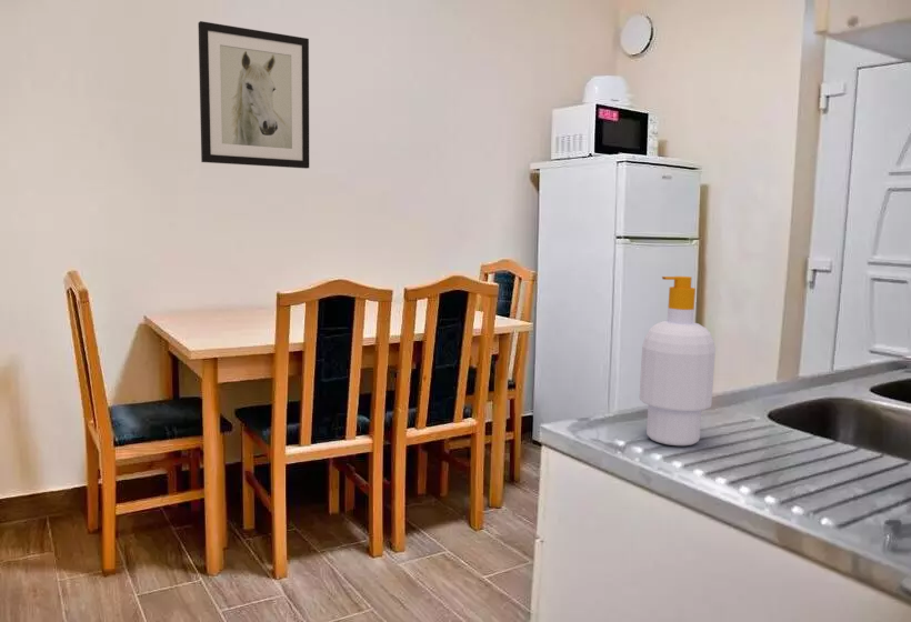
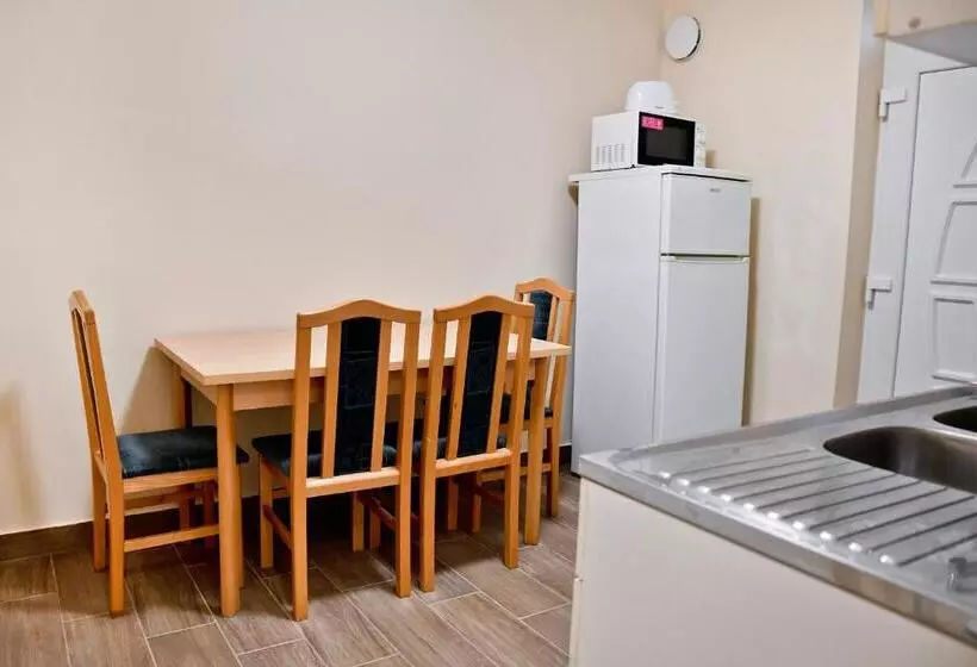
- soap bottle [639,275,717,447]
- wall art [197,20,310,170]
